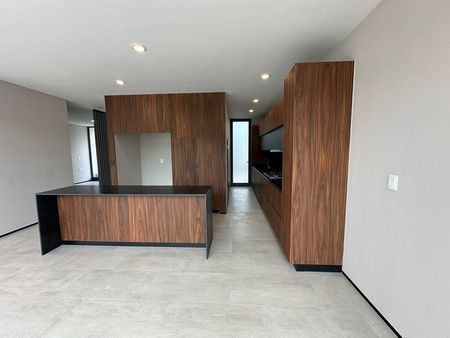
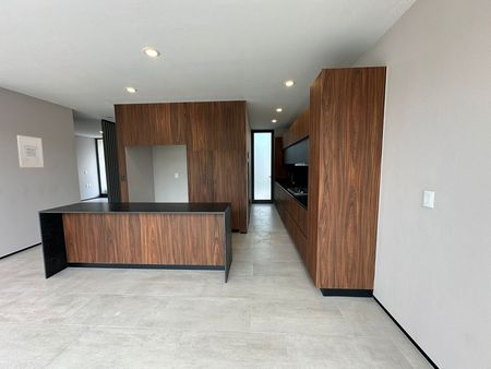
+ wall art [16,134,45,168]
